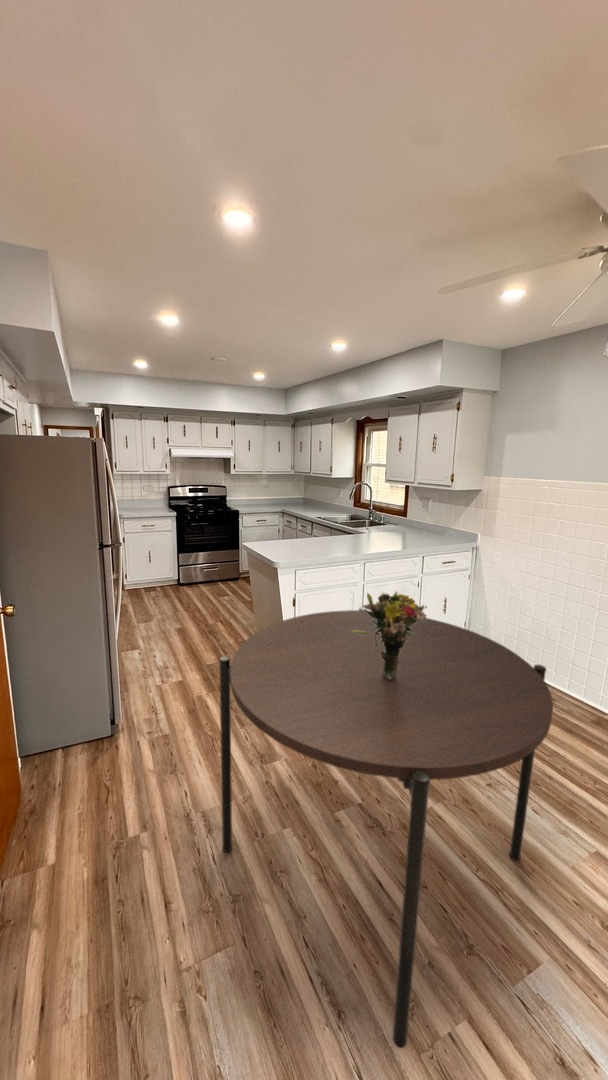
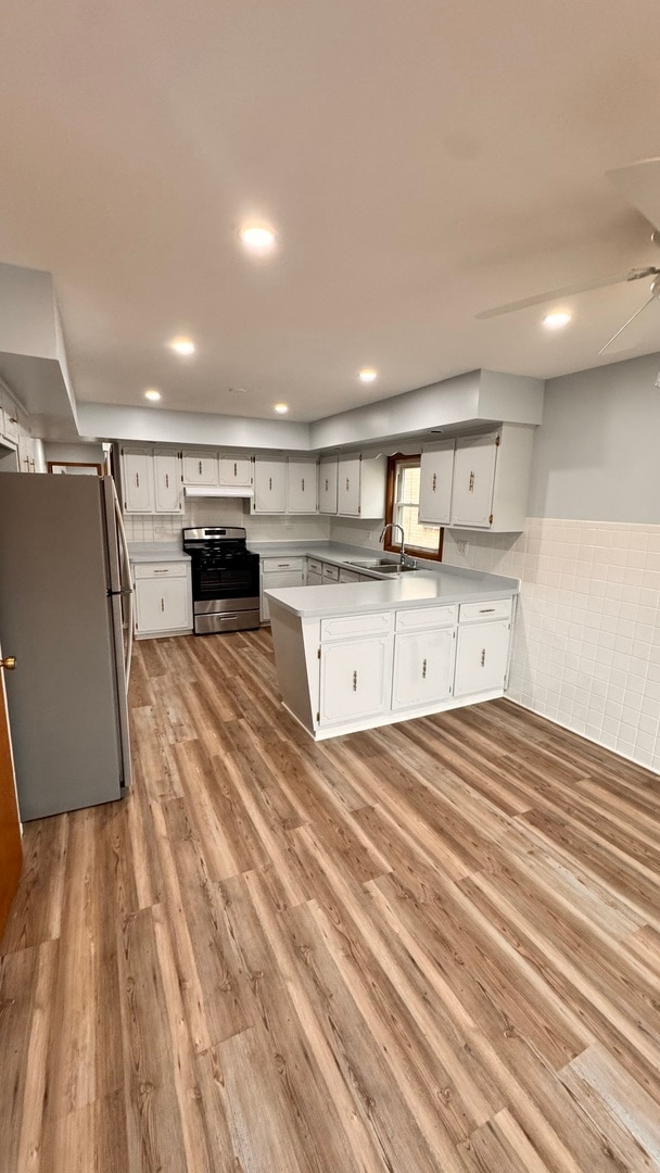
- dining table [218,606,554,1049]
- bouquet [351,591,428,679]
